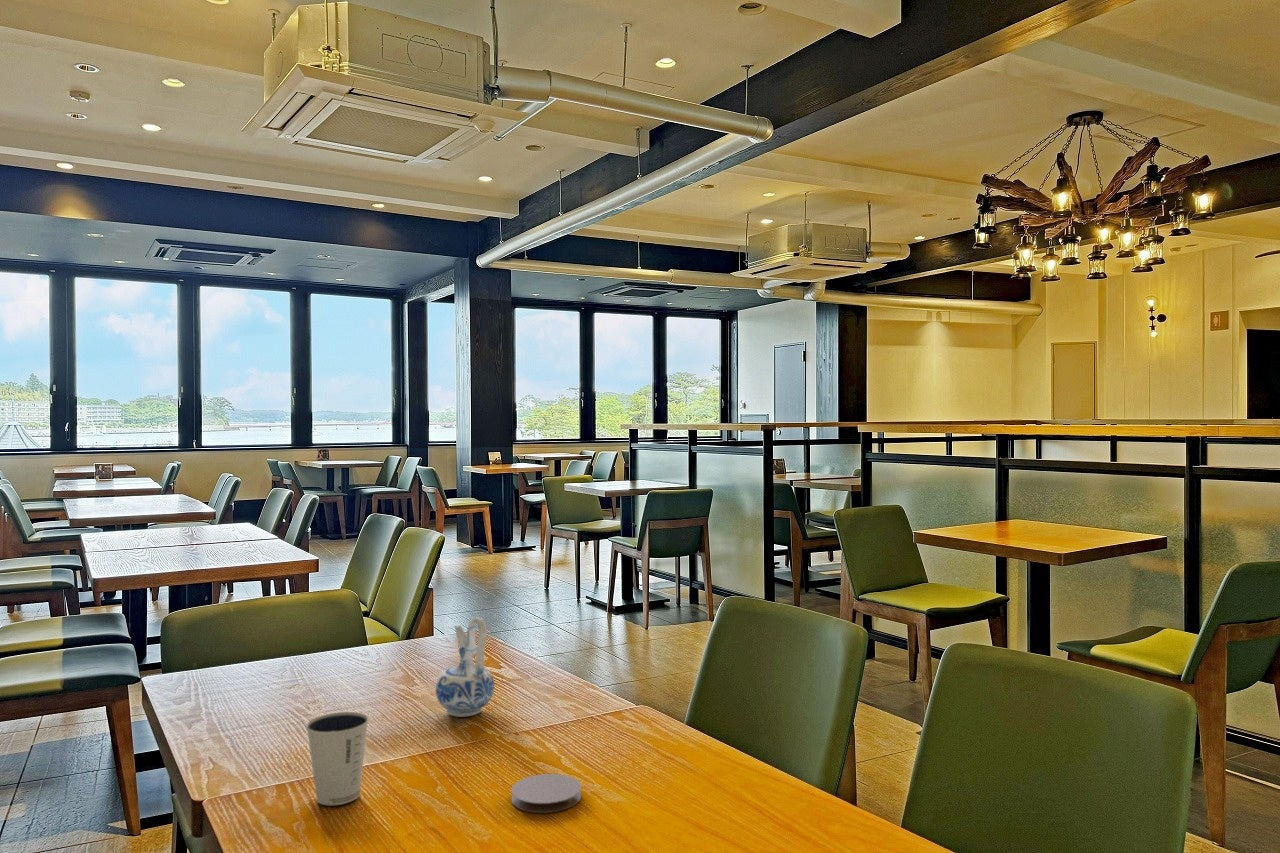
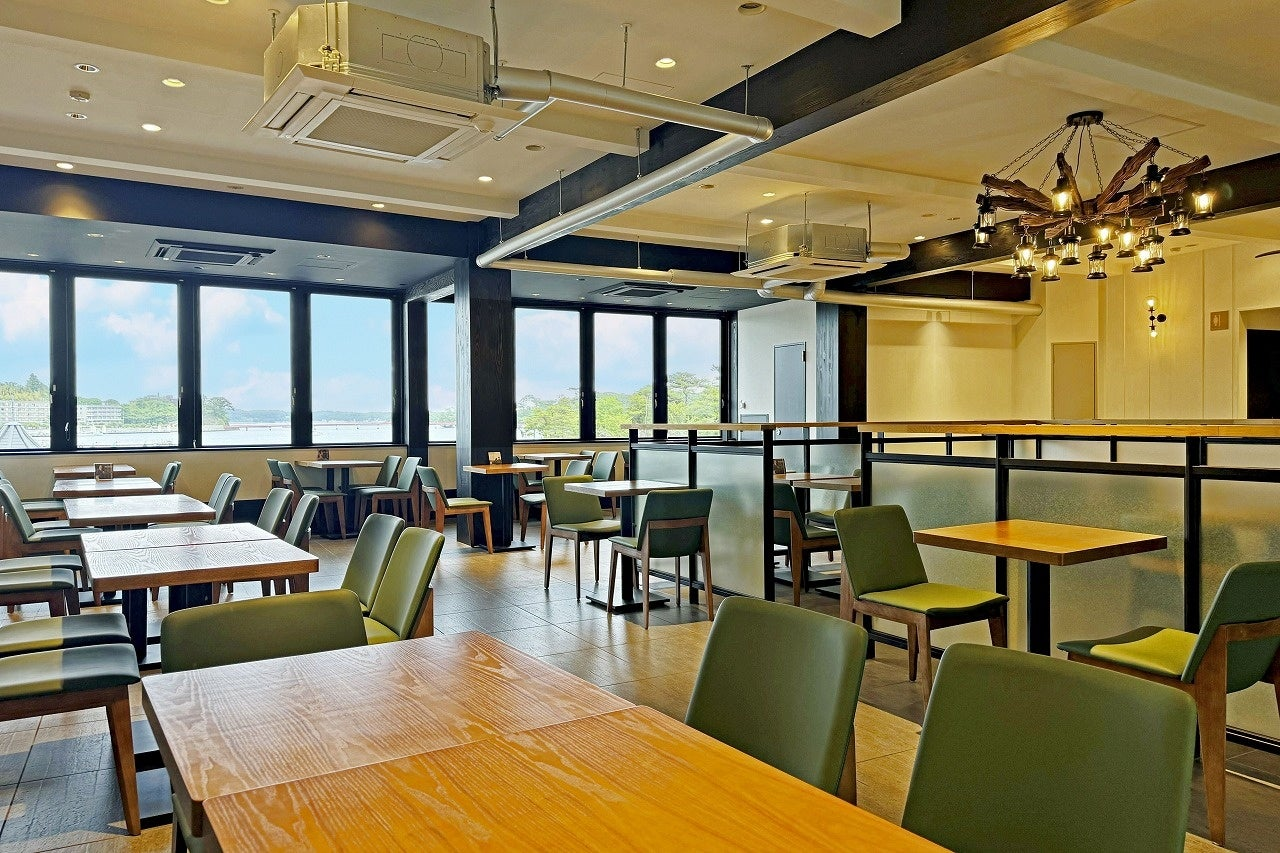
- coaster [510,773,582,814]
- ceramic pitcher [435,617,495,718]
- dixie cup [305,711,370,806]
